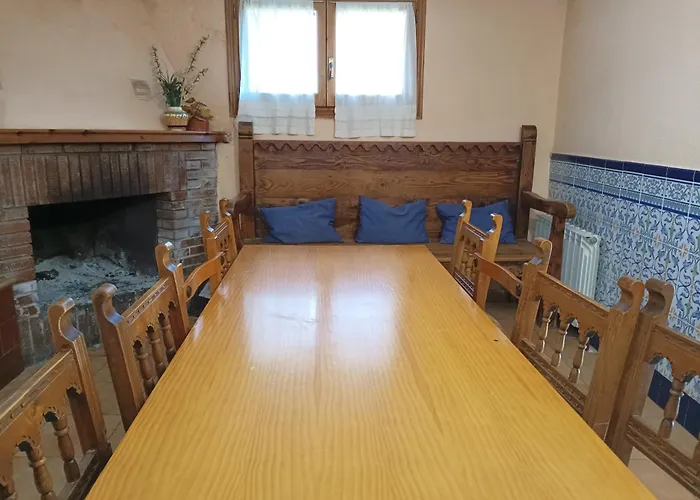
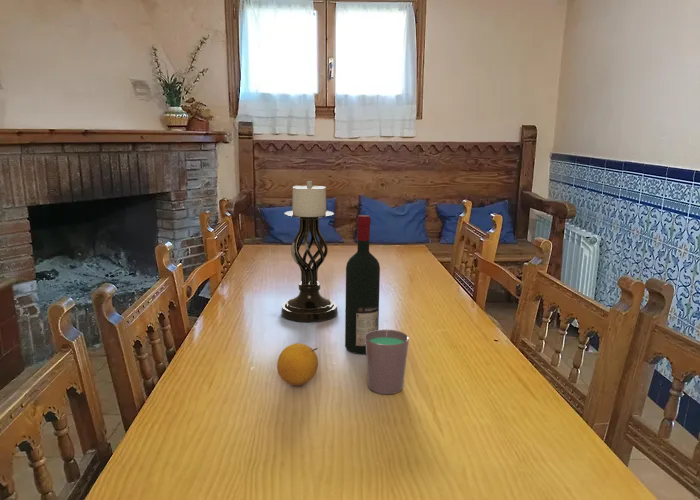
+ candle holder [280,180,339,323]
+ alcohol [344,214,381,355]
+ cup [365,329,410,395]
+ fruit [276,342,319,386]
